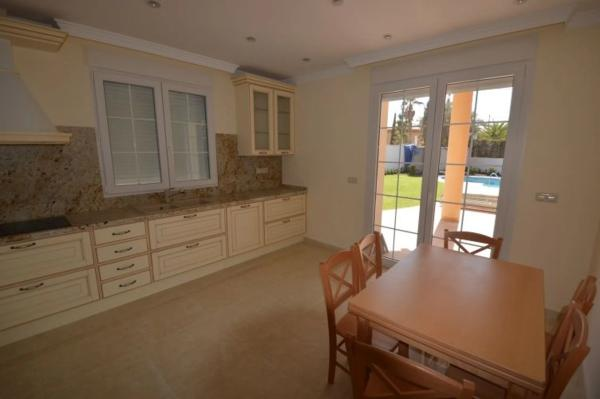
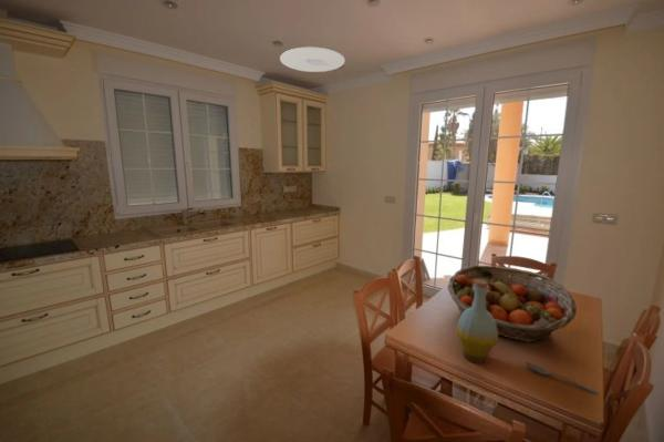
+ fruit basket [446,265,578,343]
+ bottle [455,280,499,364]
+ spoon [525,361,600,394]
+ ceiling light [279,47,346,73]
